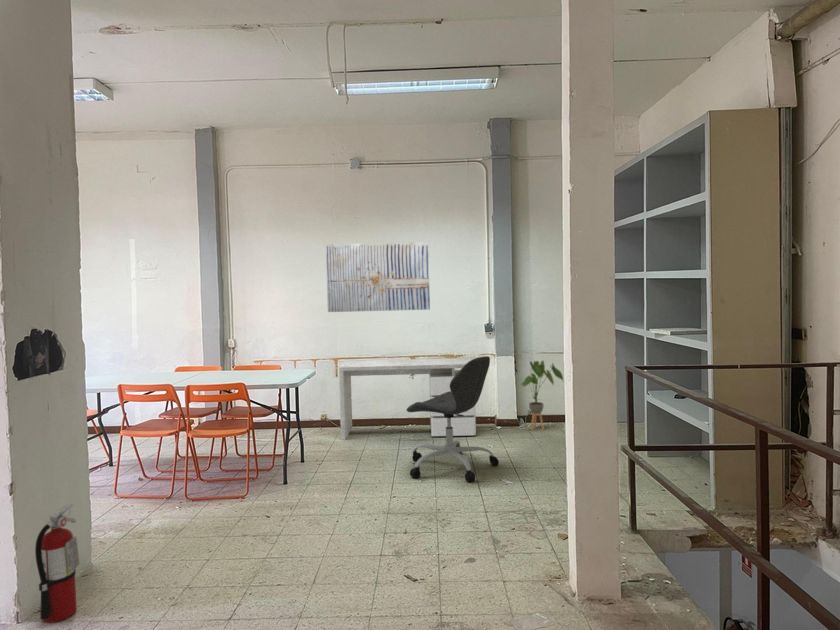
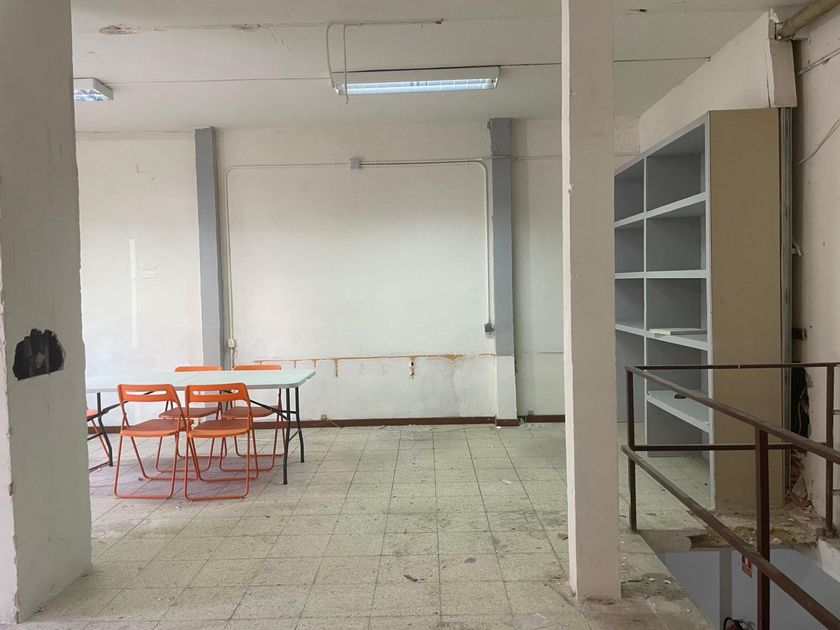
- office chair [406,355,500,483]
- wall art [325,241,431,313]
- house plant [520,359,564,431]
- fire extinguisher [34,501,81,624]
- desk [338,357,477,441]
